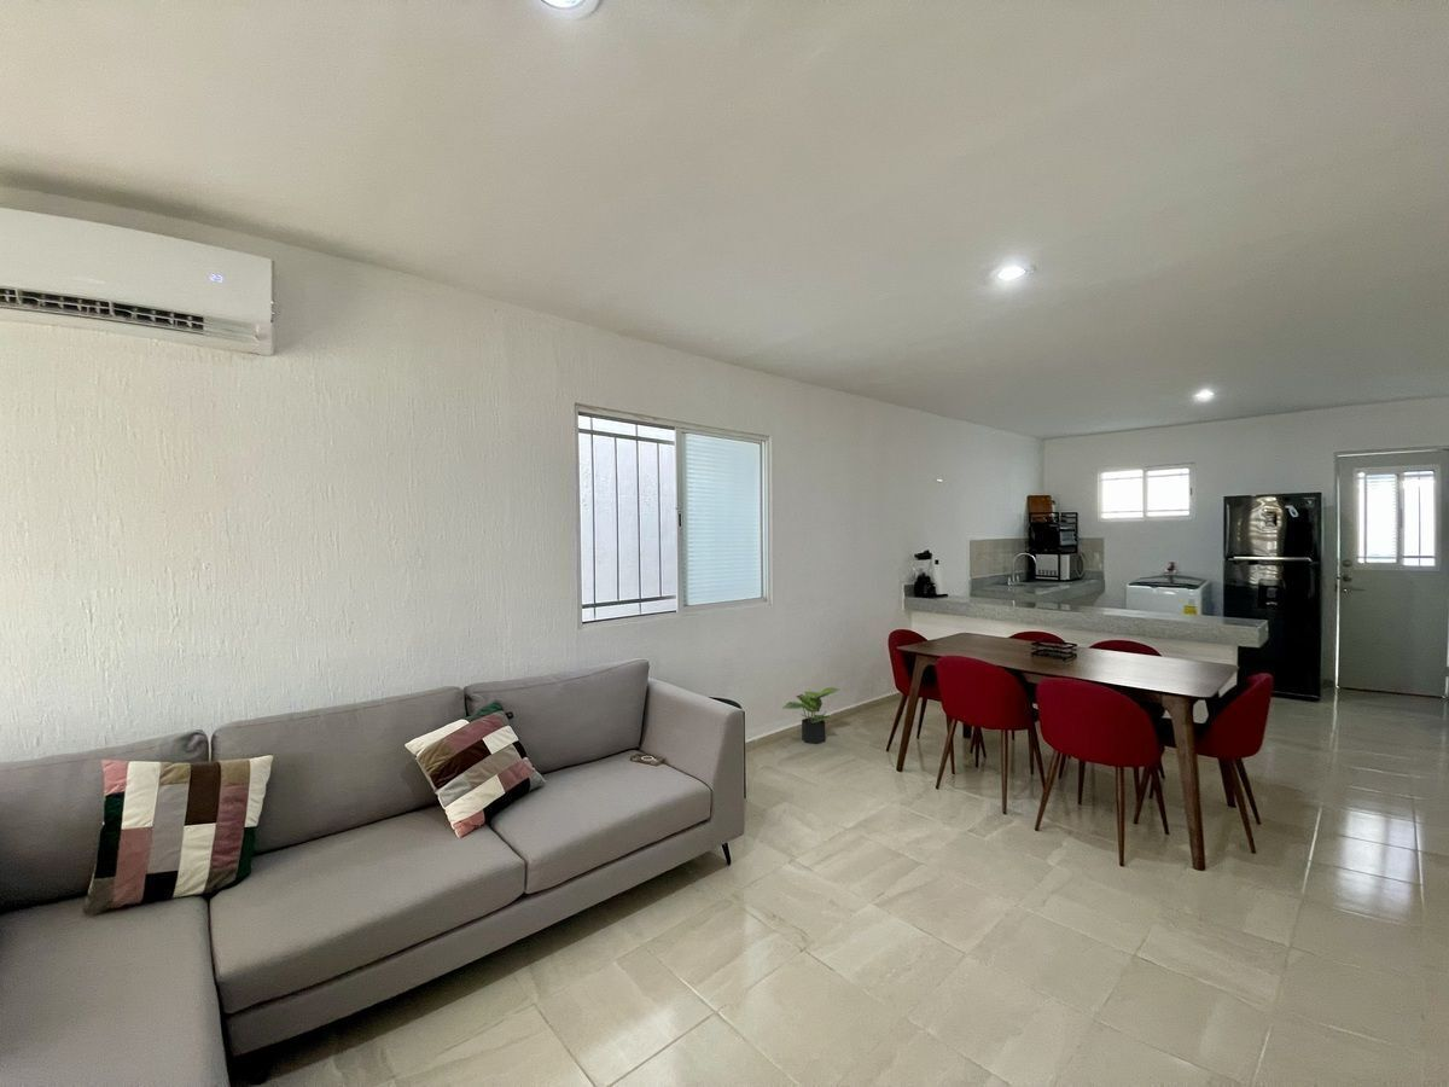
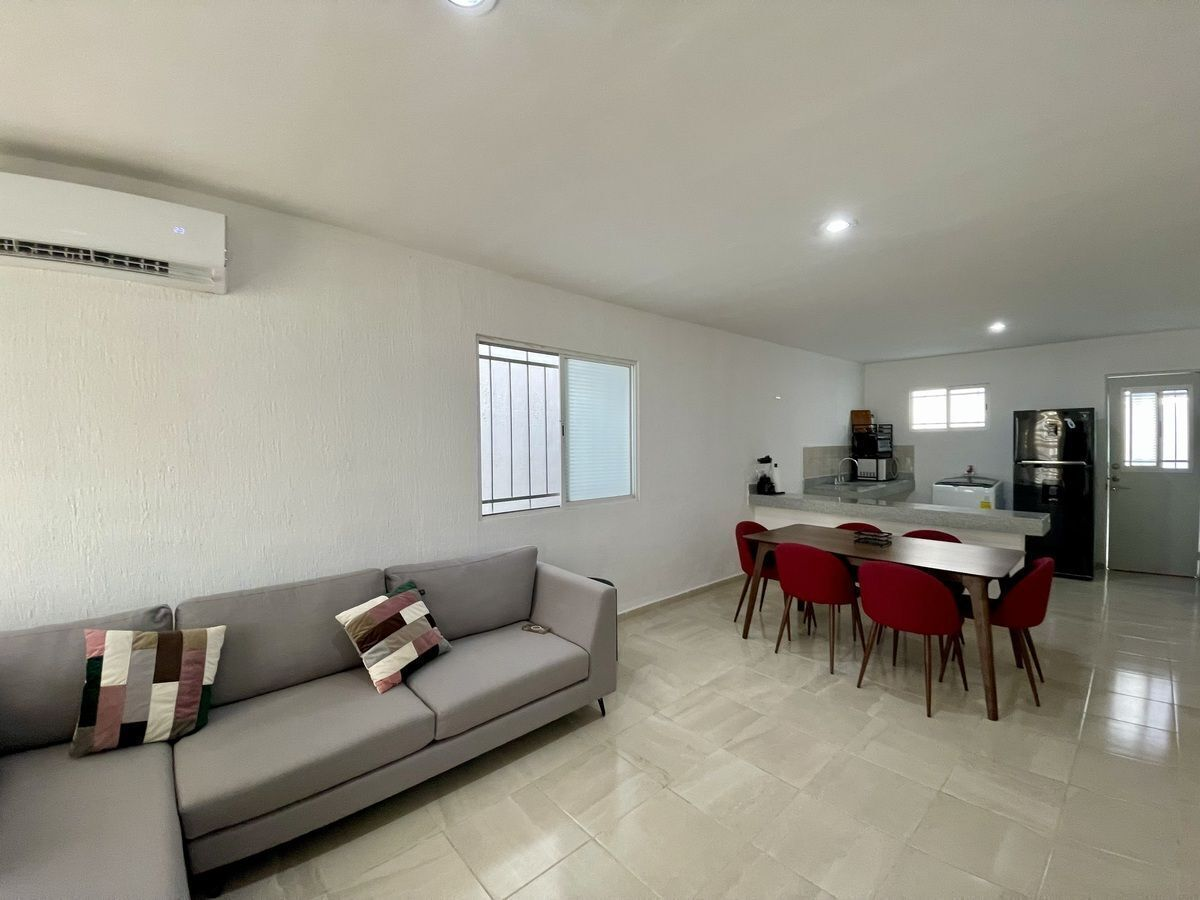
- potted plant [782,686,840,745]
